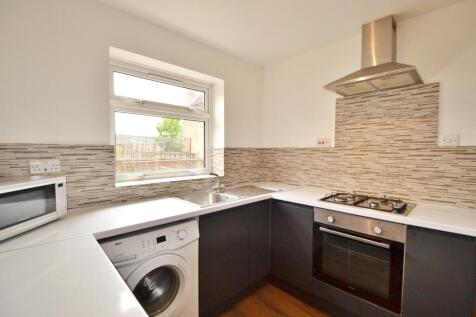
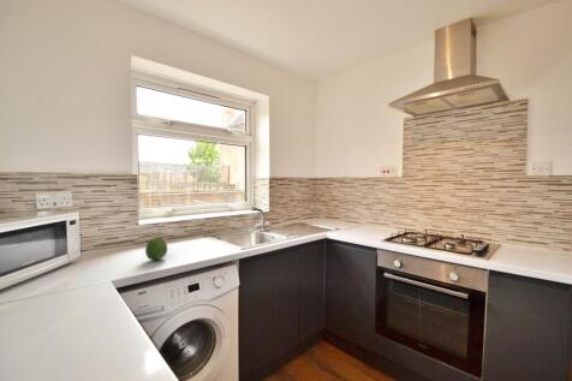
+ fruit [144,236,168,262]
